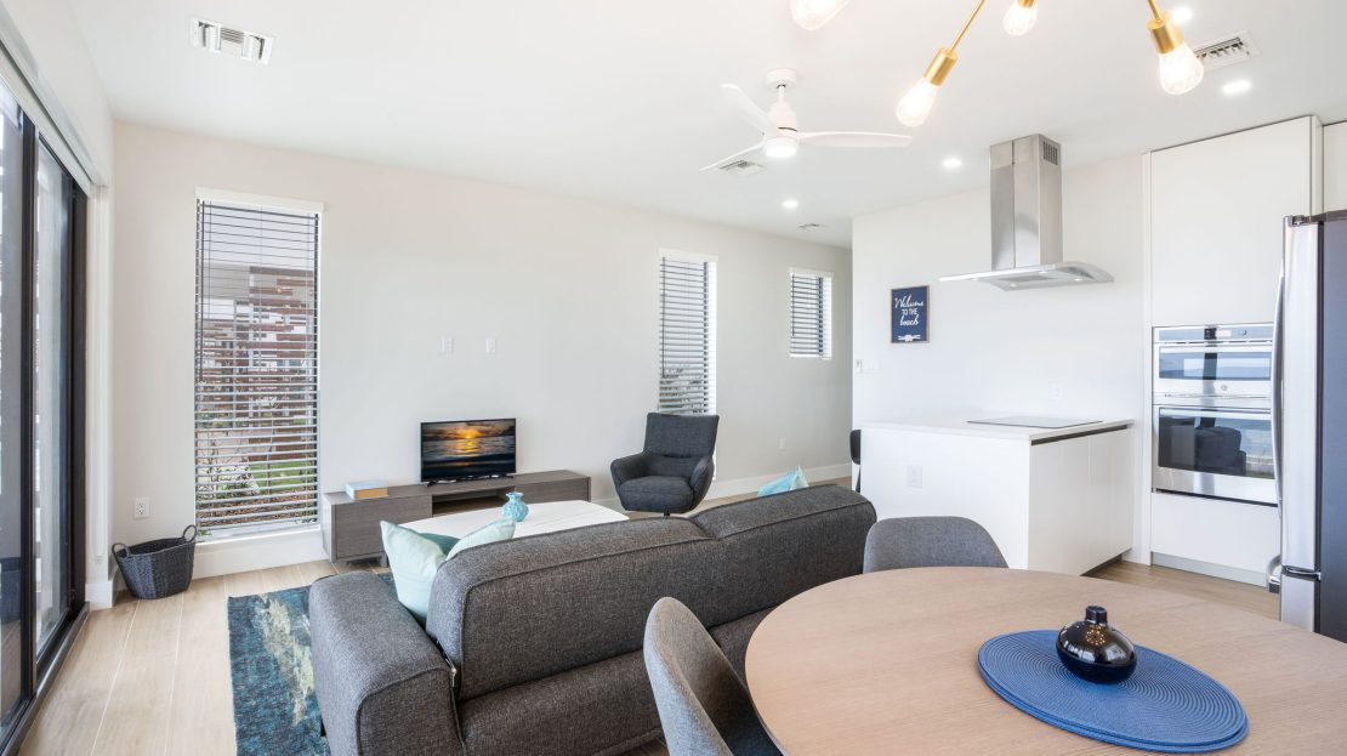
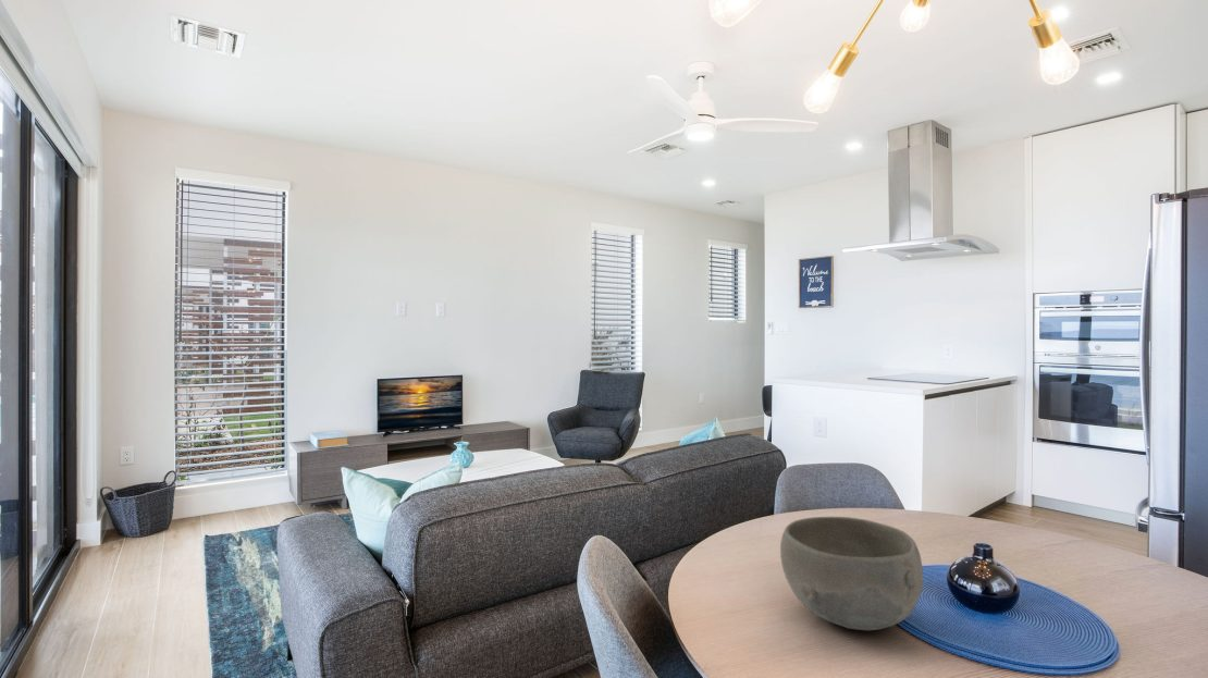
+ bowl [779,516,924,631]
